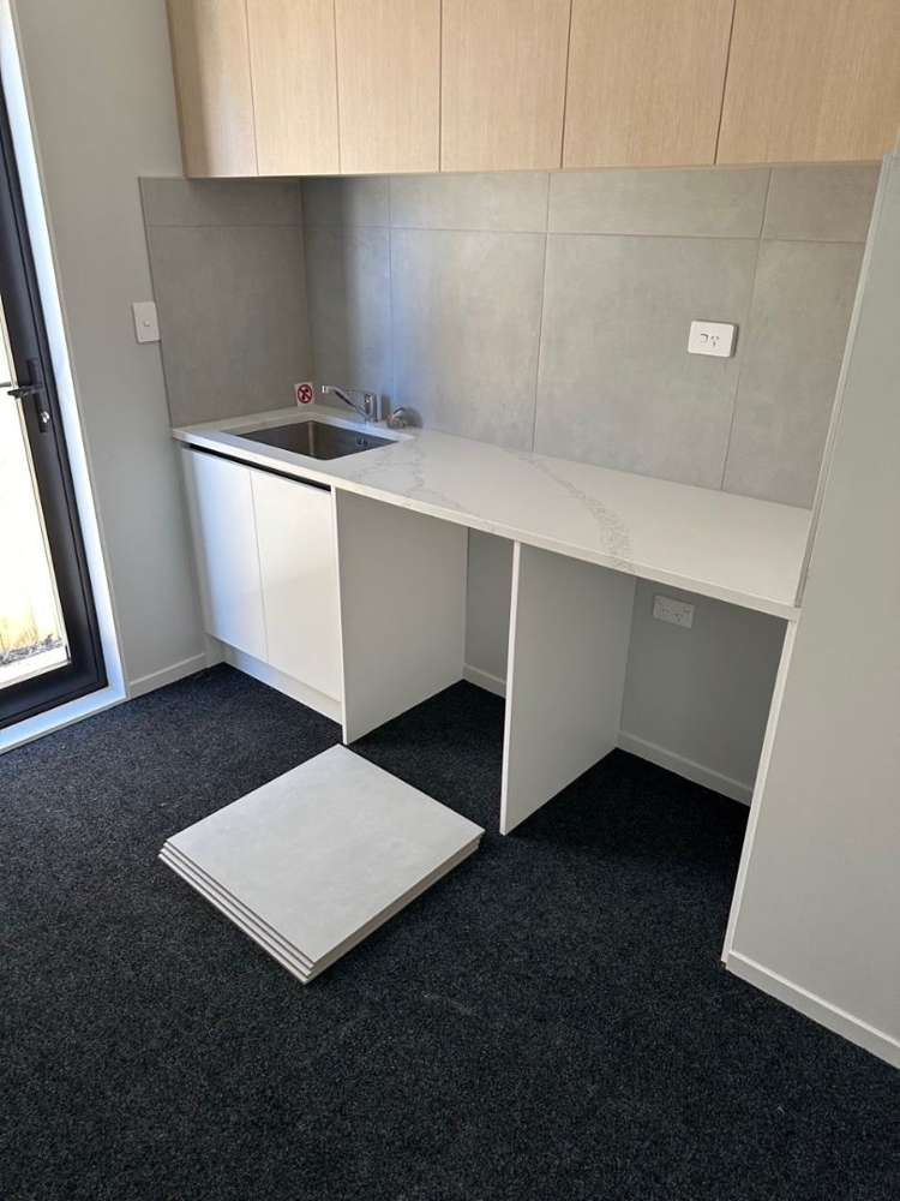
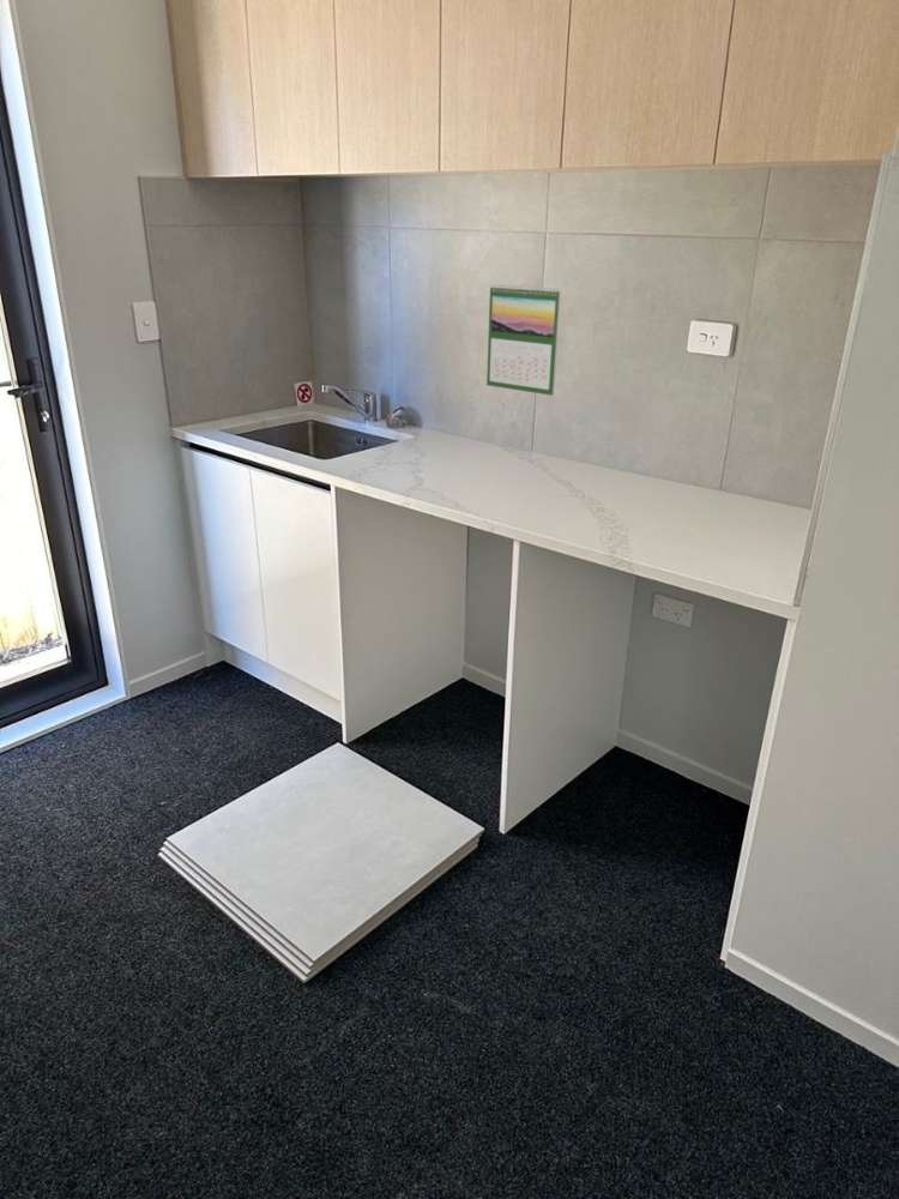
+ calendar [485,283,562,397]
